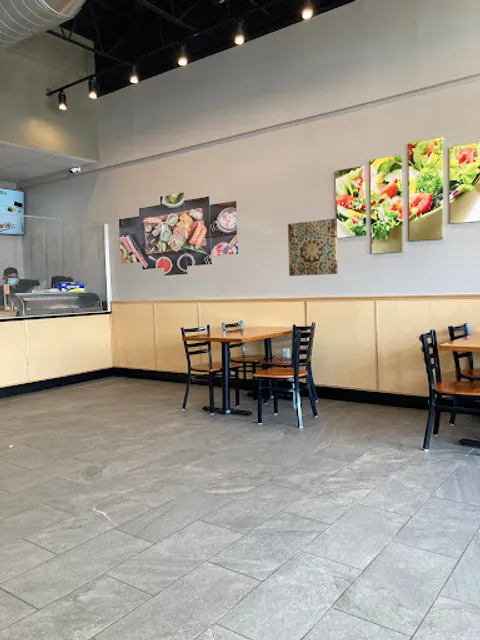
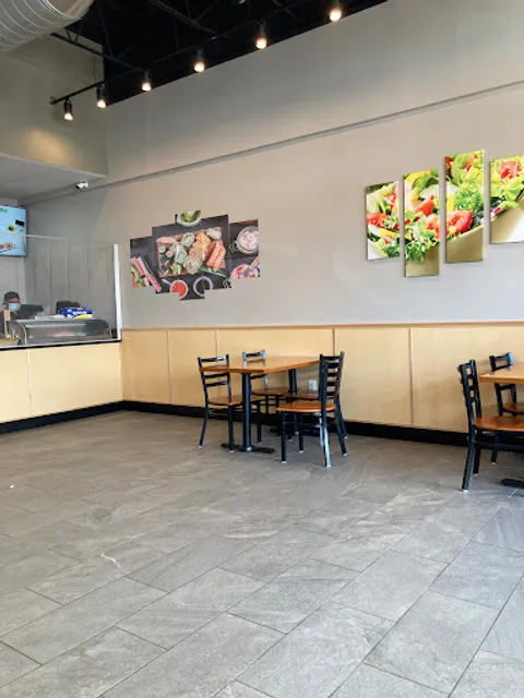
- wall art [287,218,338,277]
